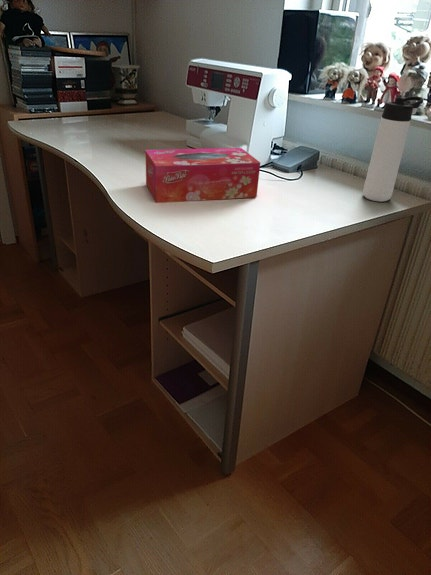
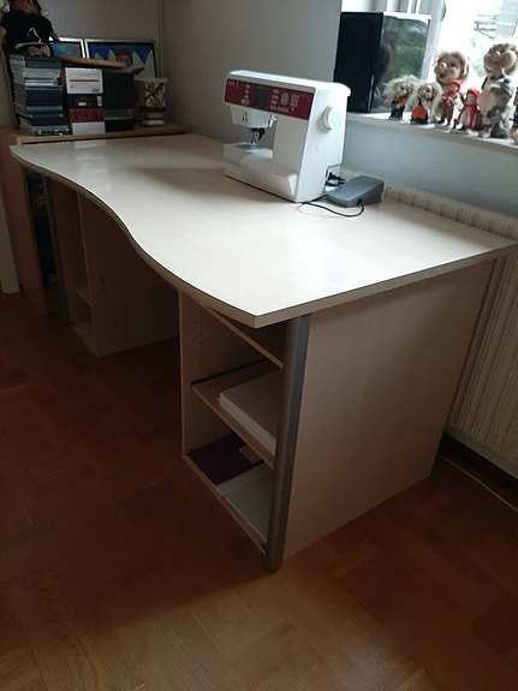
- tissue box [144,147,261,204]
- thermos bottle [362,95,424,203]
